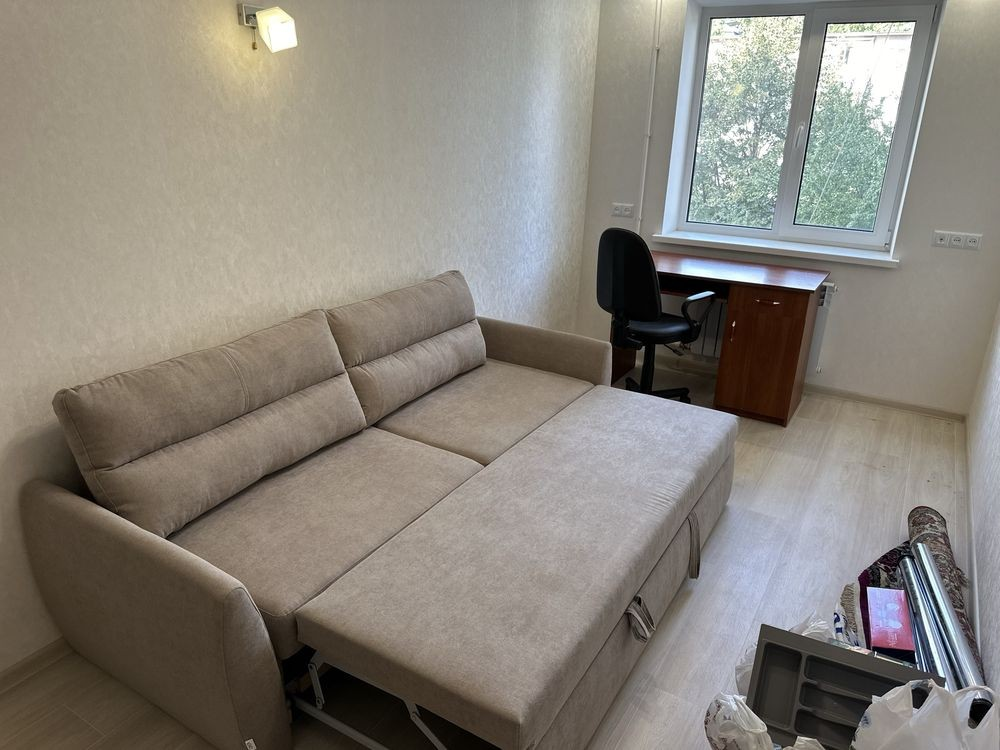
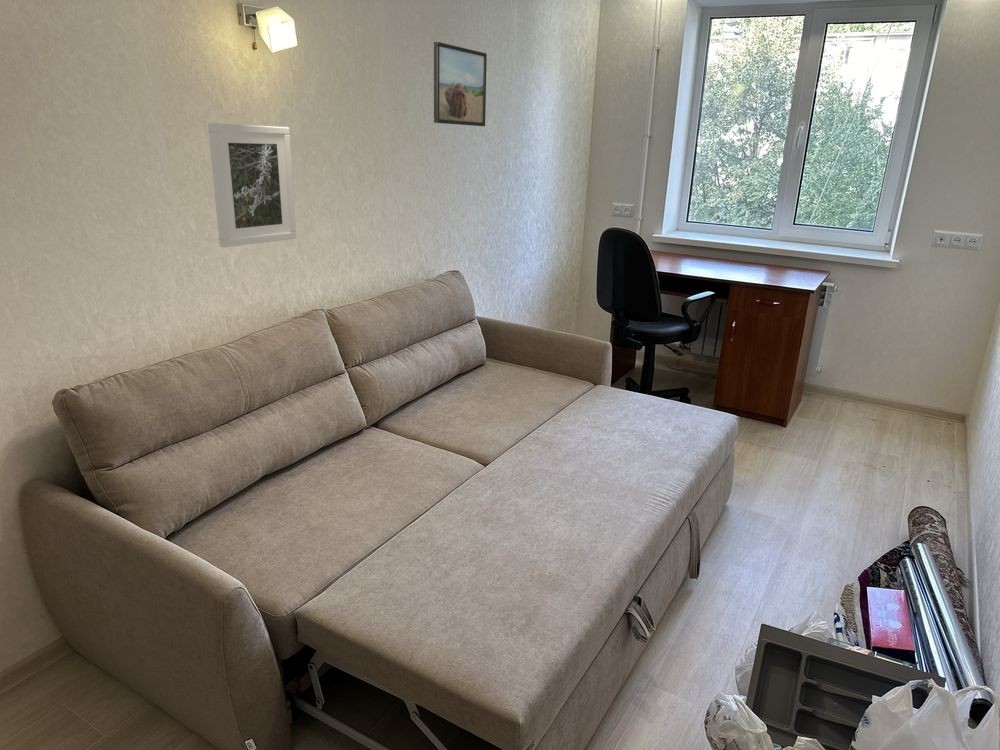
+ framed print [207,122,297,248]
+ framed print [433,41,488,127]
